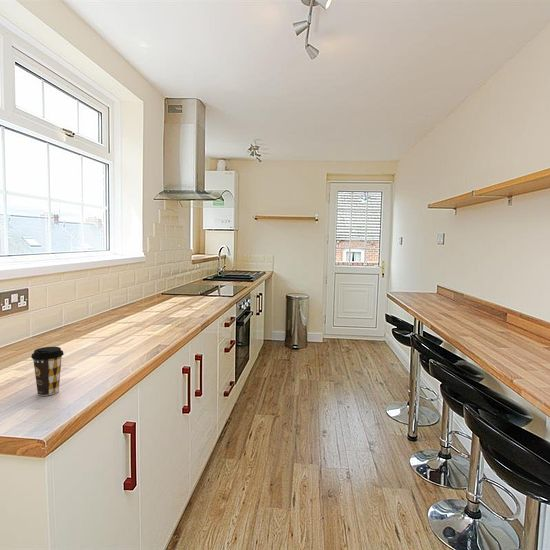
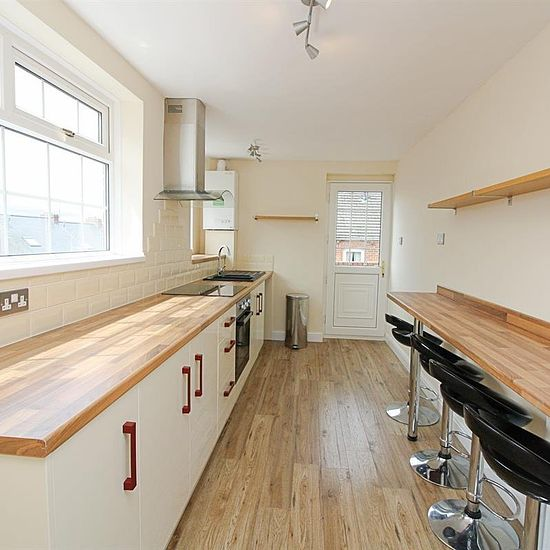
- coffee cup [30,346,65,397]
